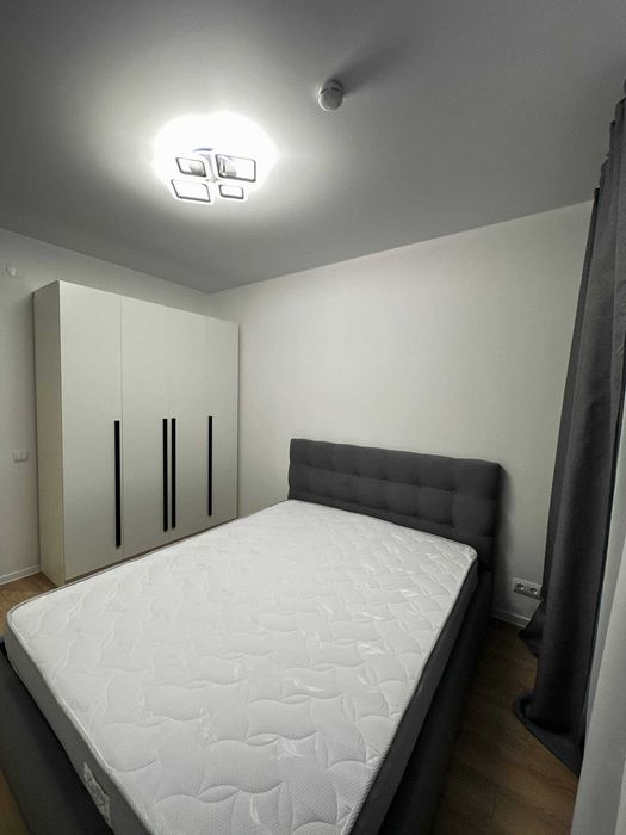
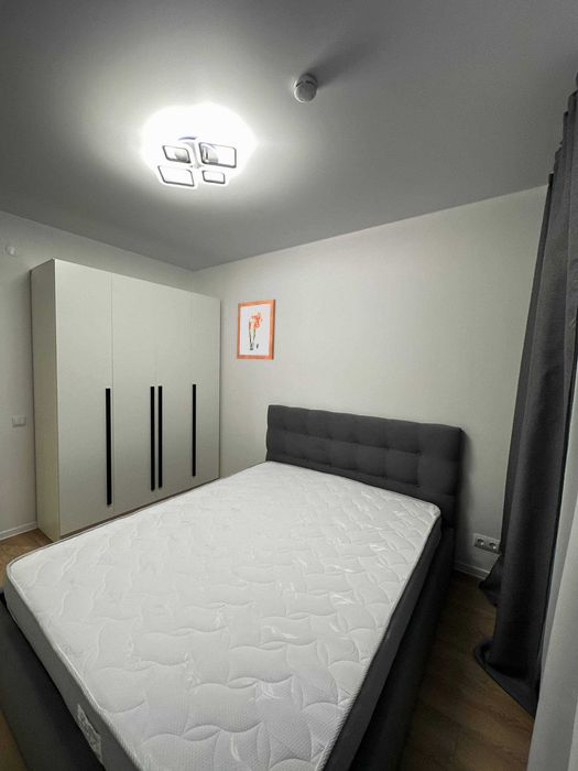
+ wall art [236,298,276,361]
